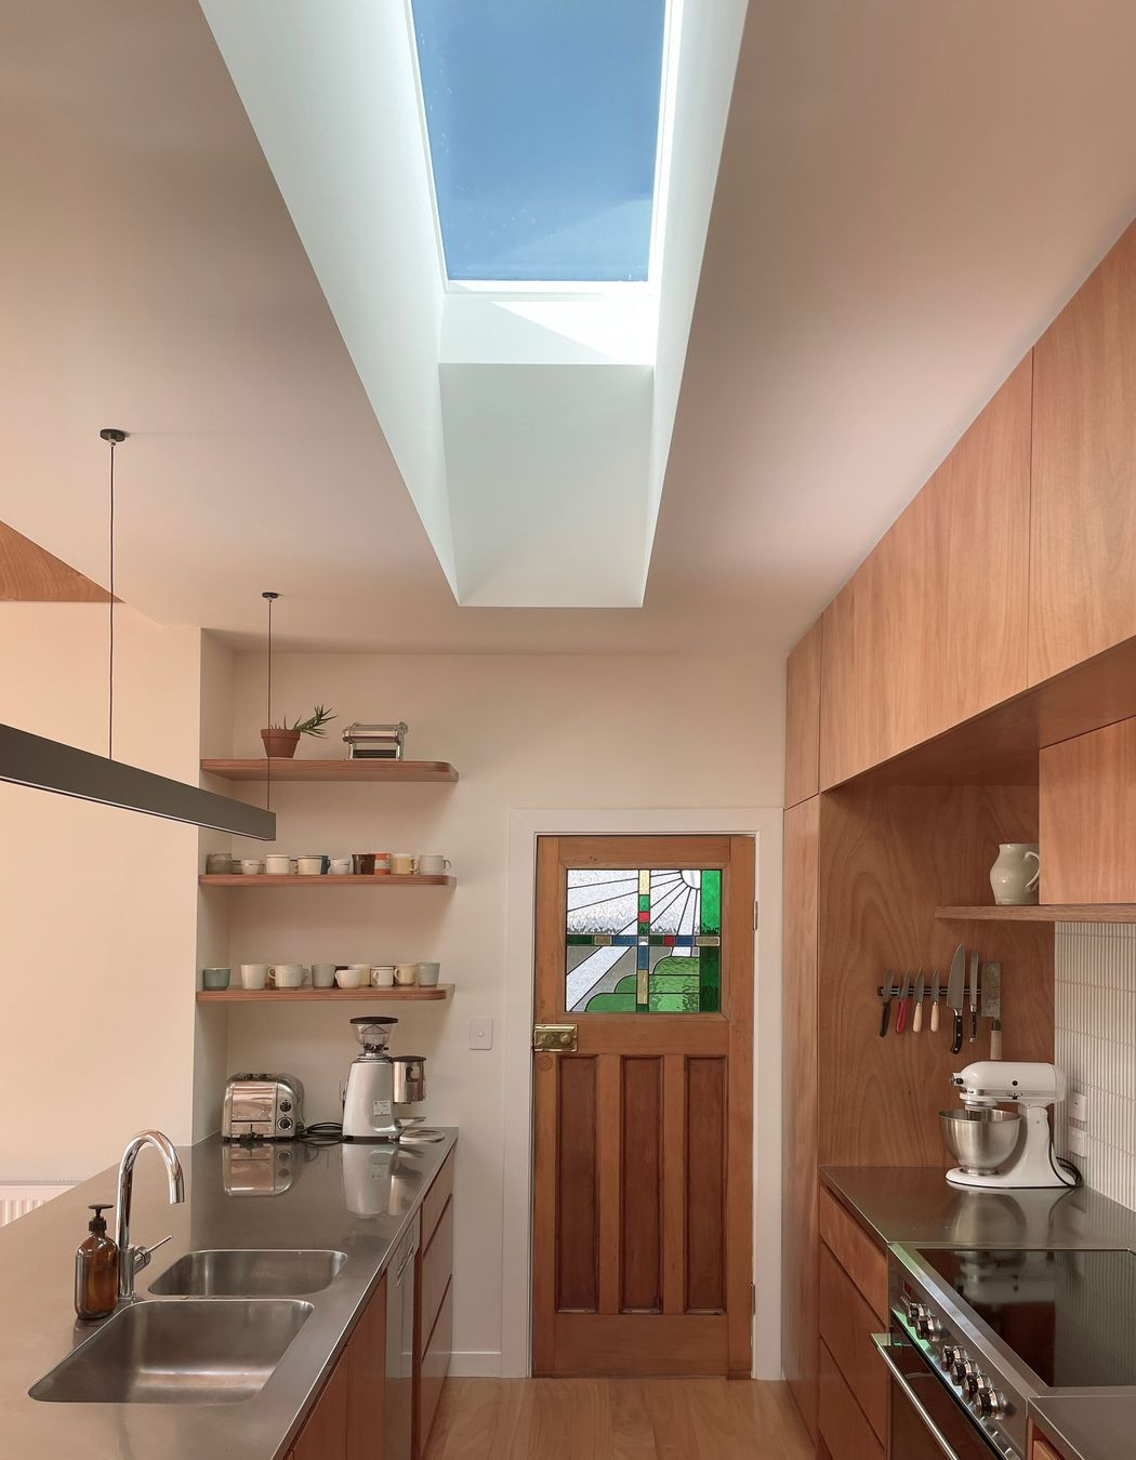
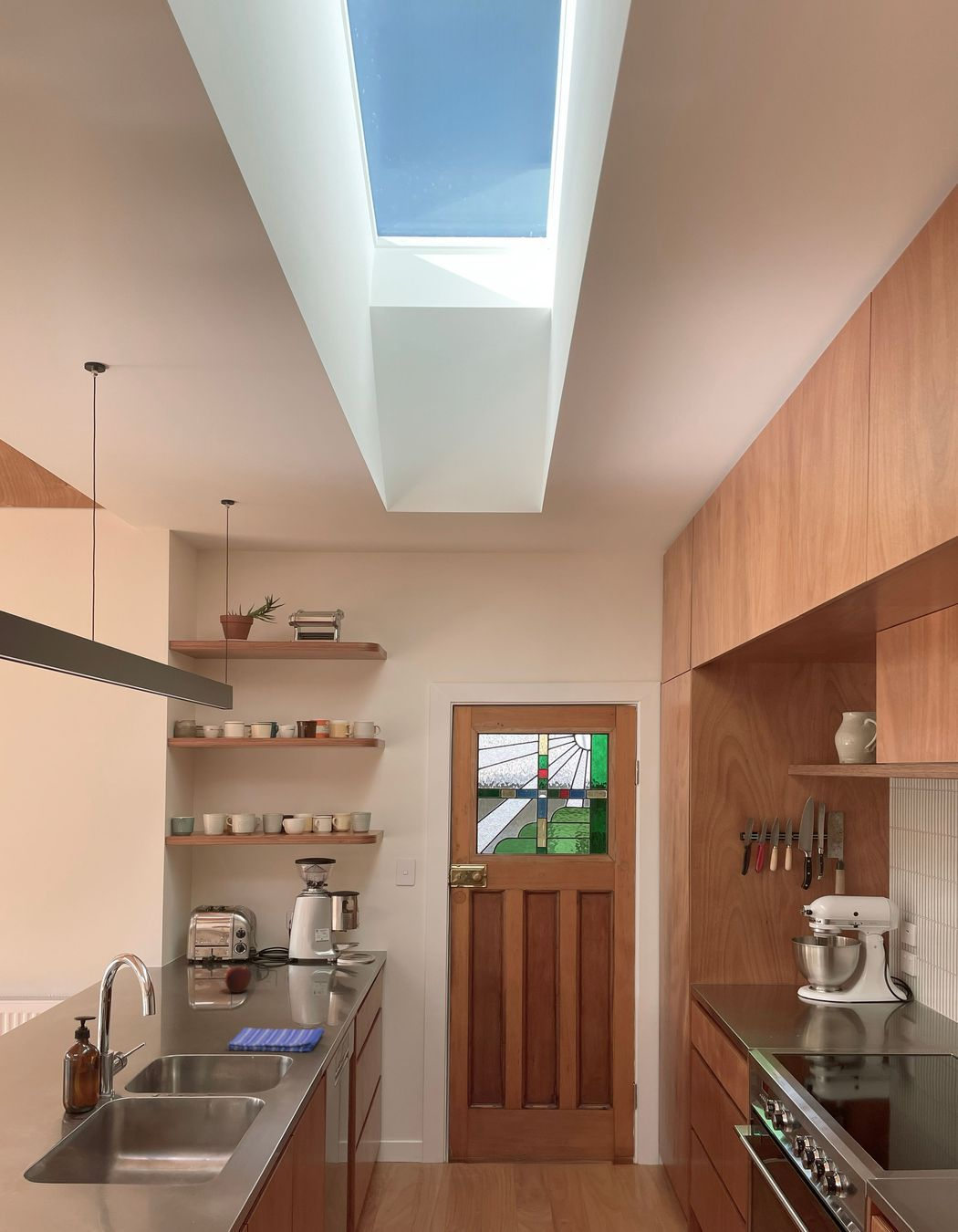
+ apple [224,966,252,994]
+ dish towel [226,1027,325,1053]
